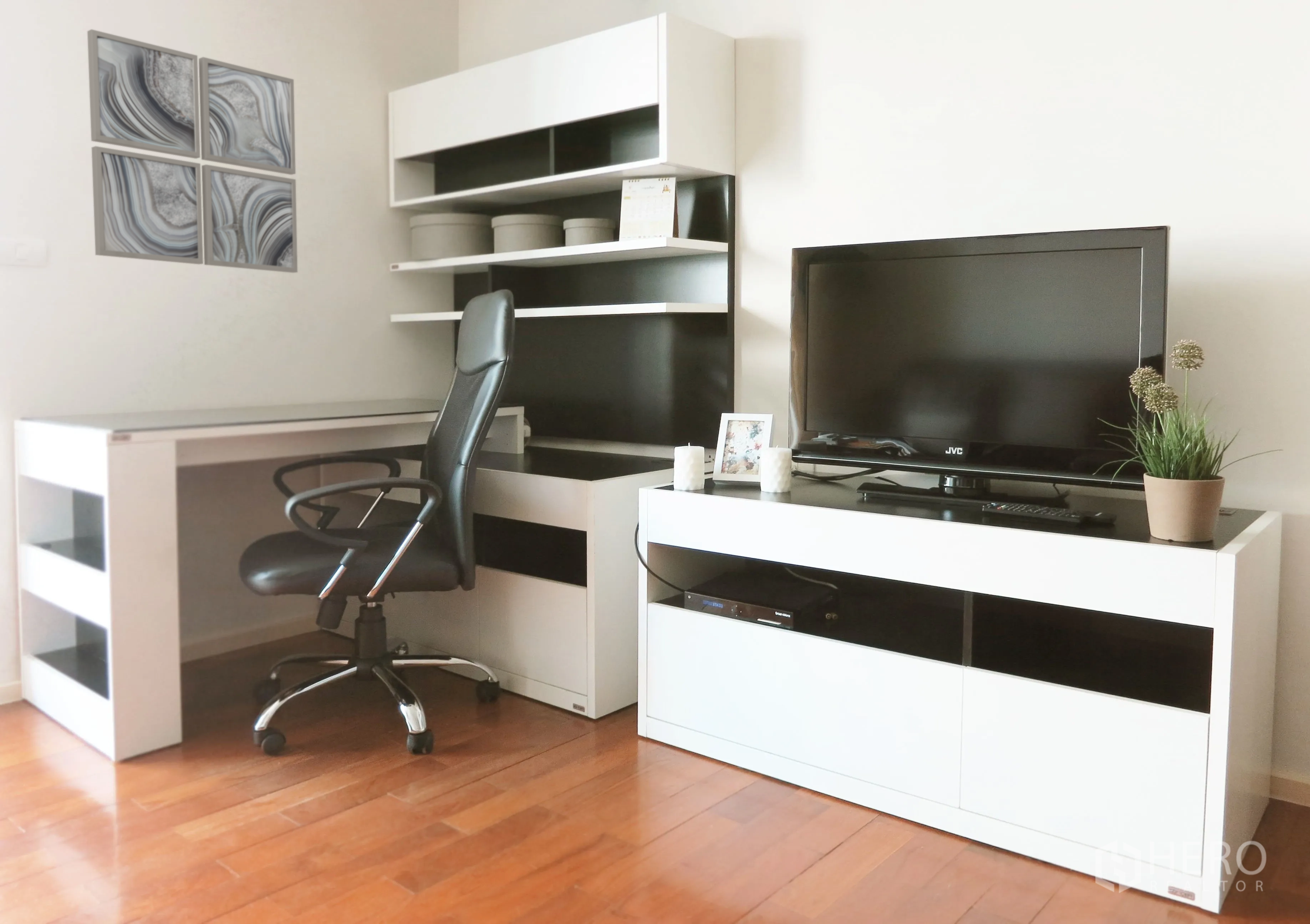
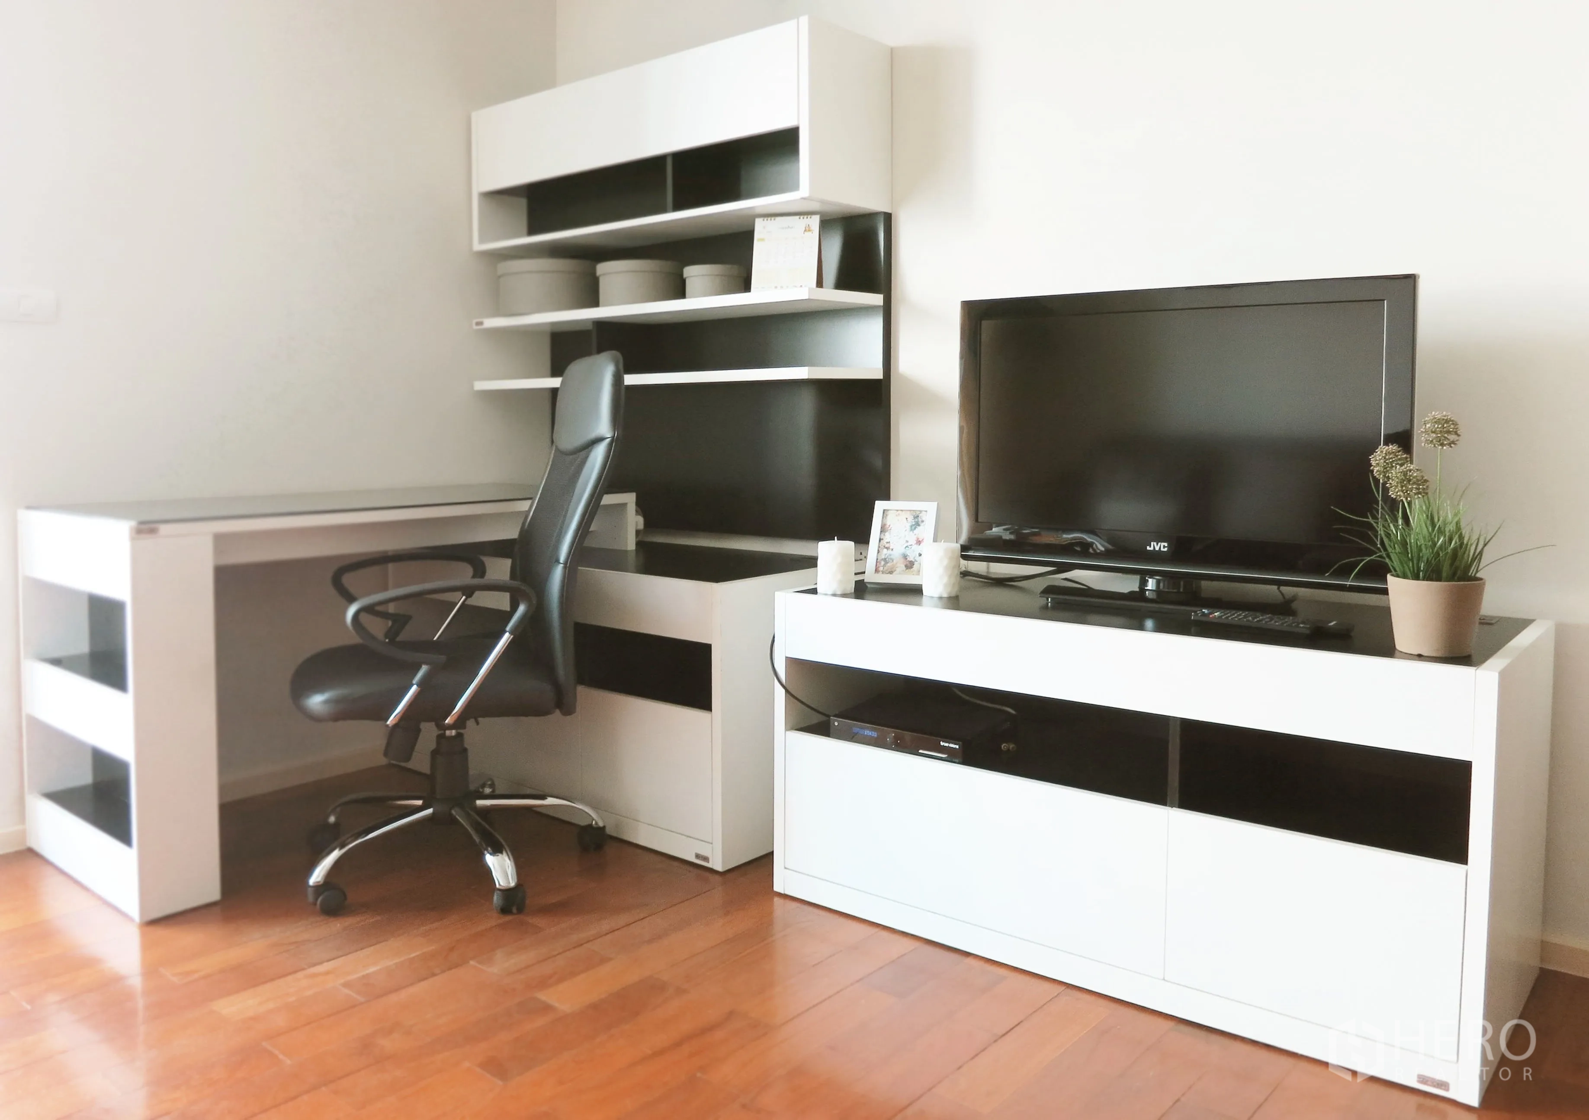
- wall art [87,29,298,273]
